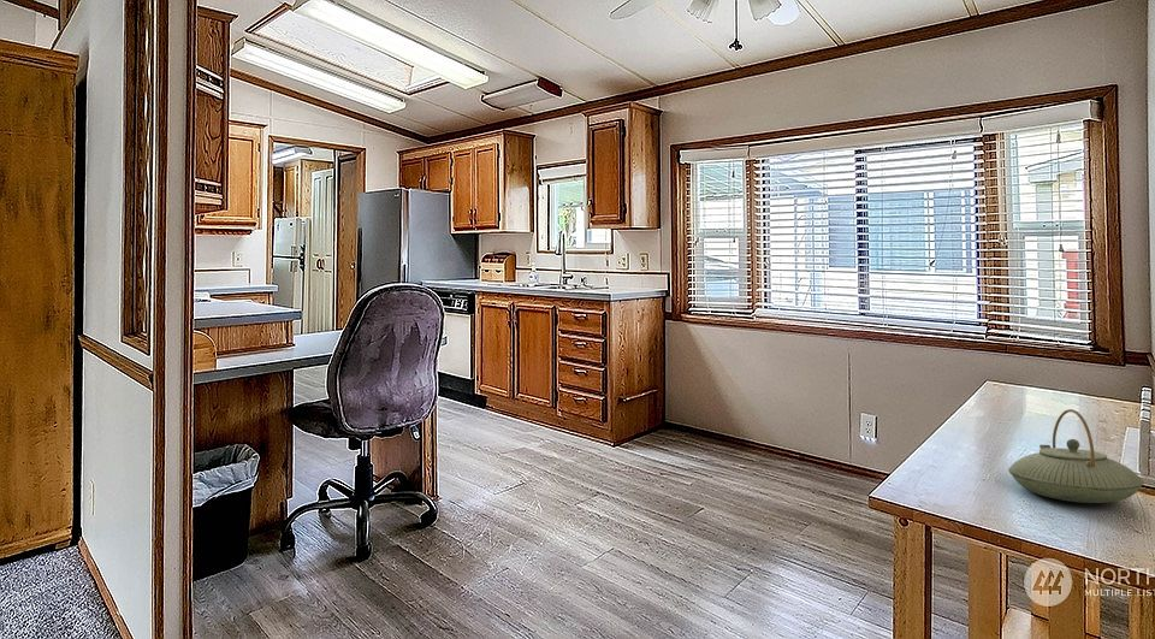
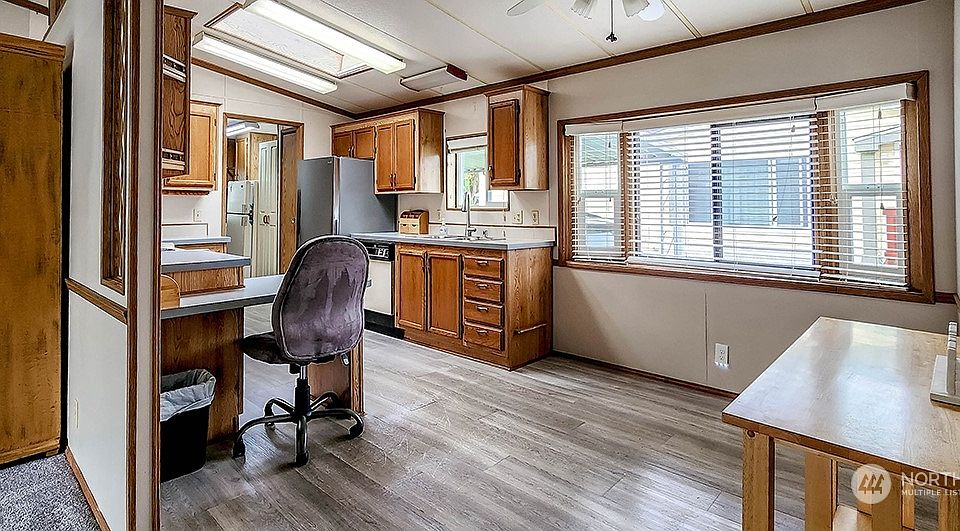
- teapot [1007,408,1145,504]
